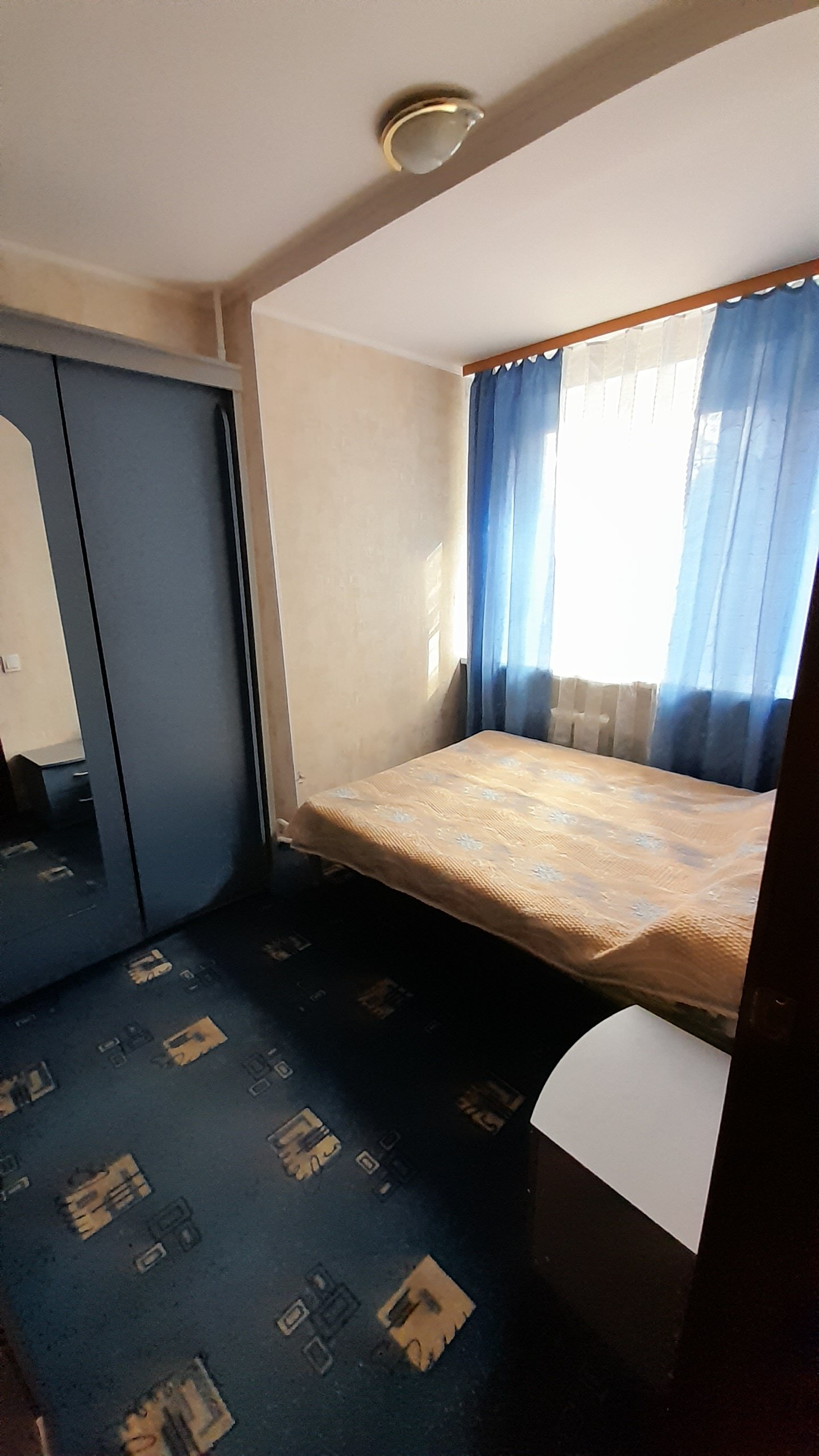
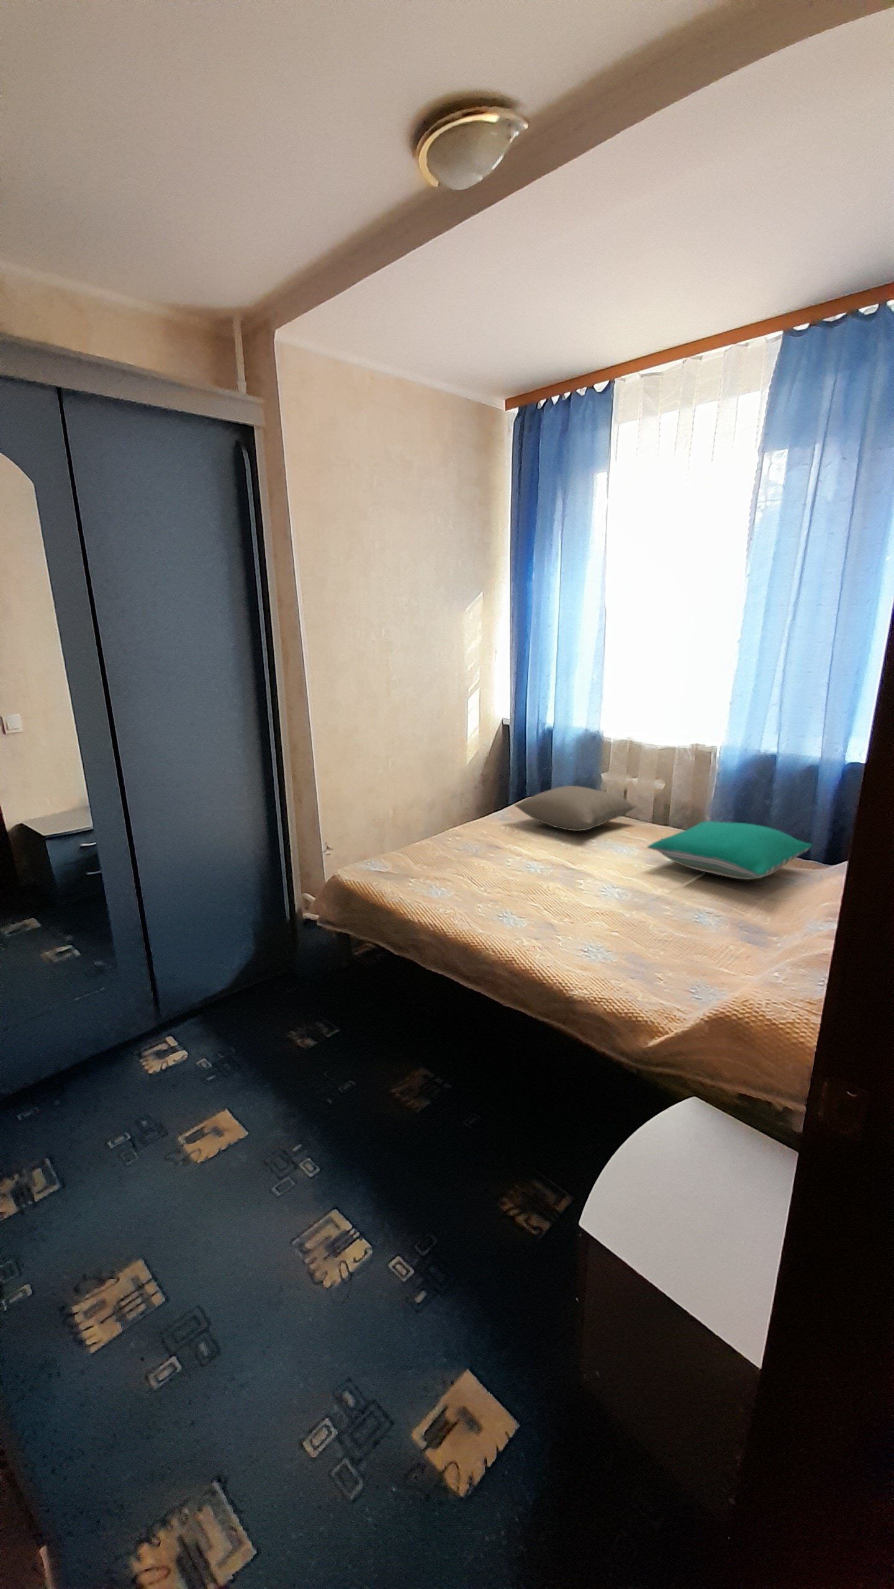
+ pillow [646,821,812,880]
+ pillow [513,785,639,832]
